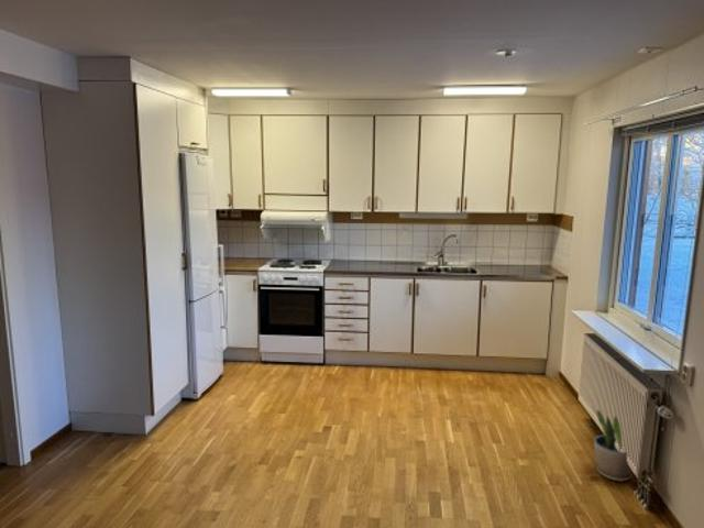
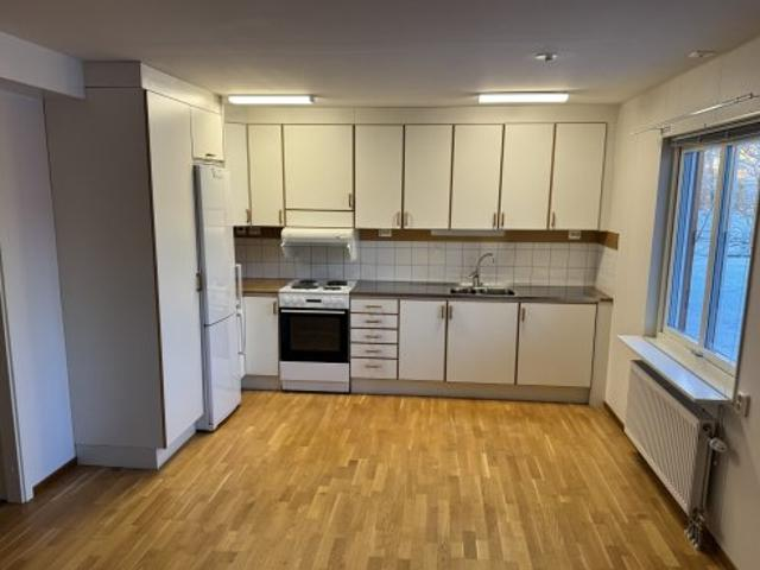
- potted plant [593,408,632,483]
